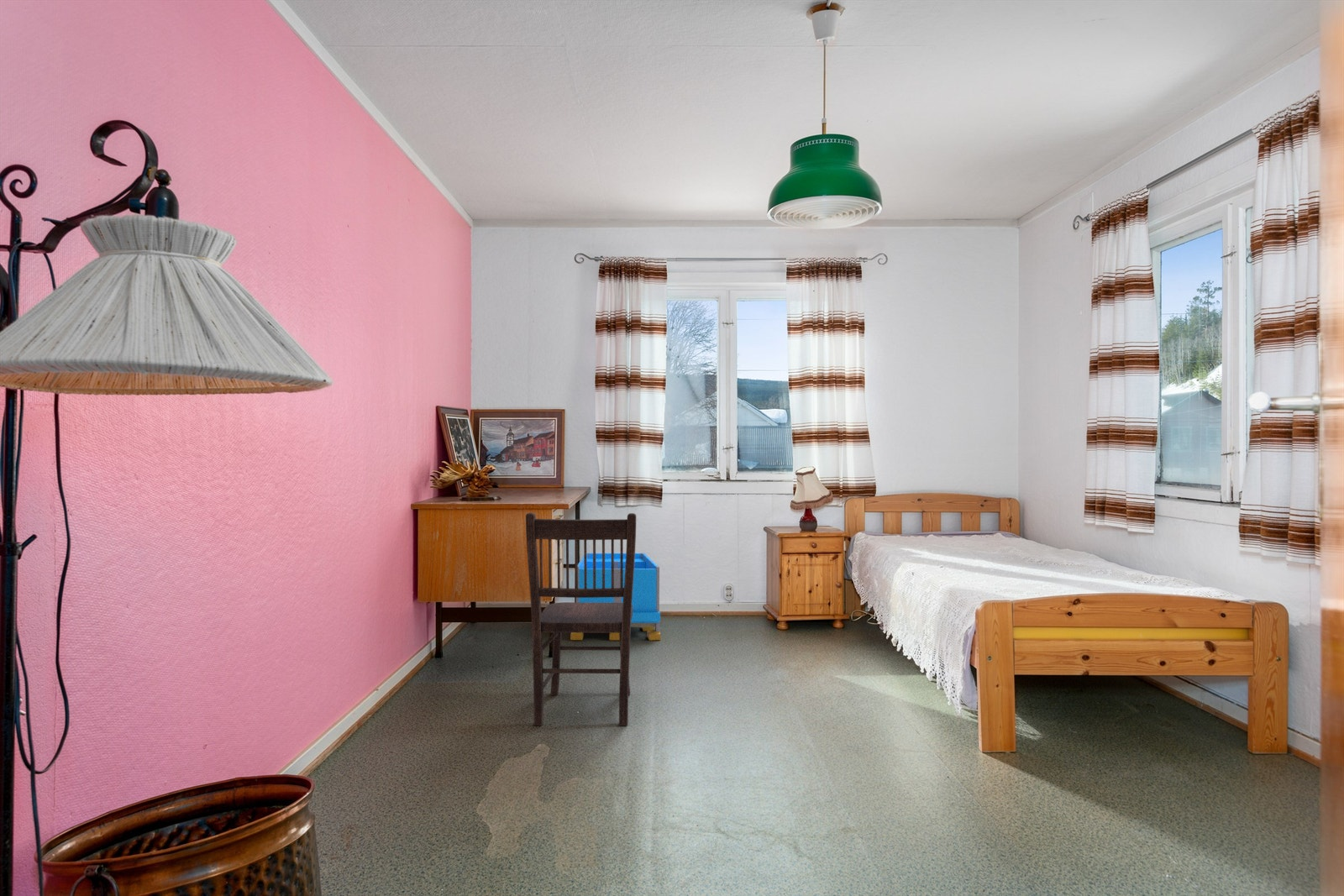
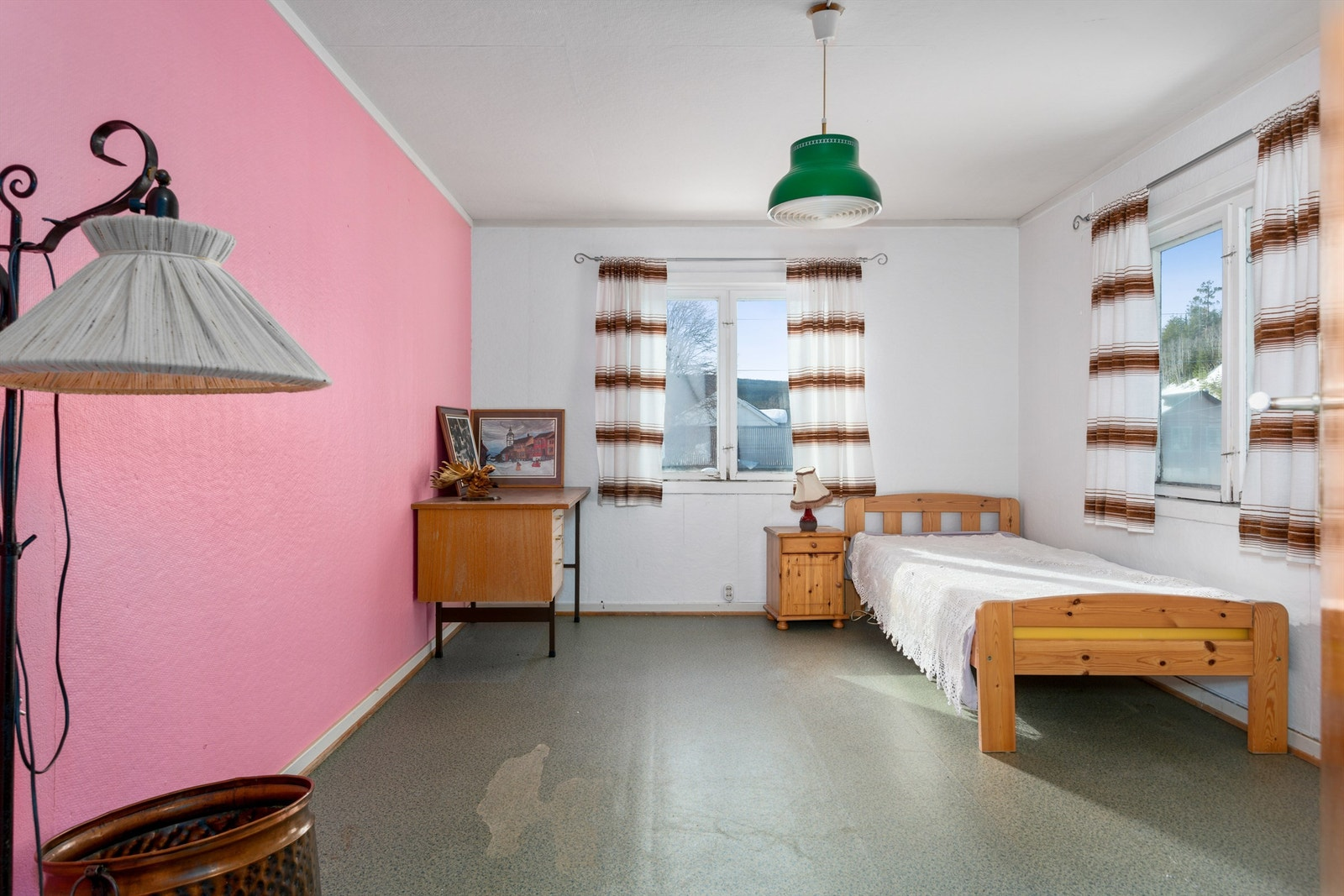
- storage bin [570,553,661,641]
- chair [525,512,637,726]
